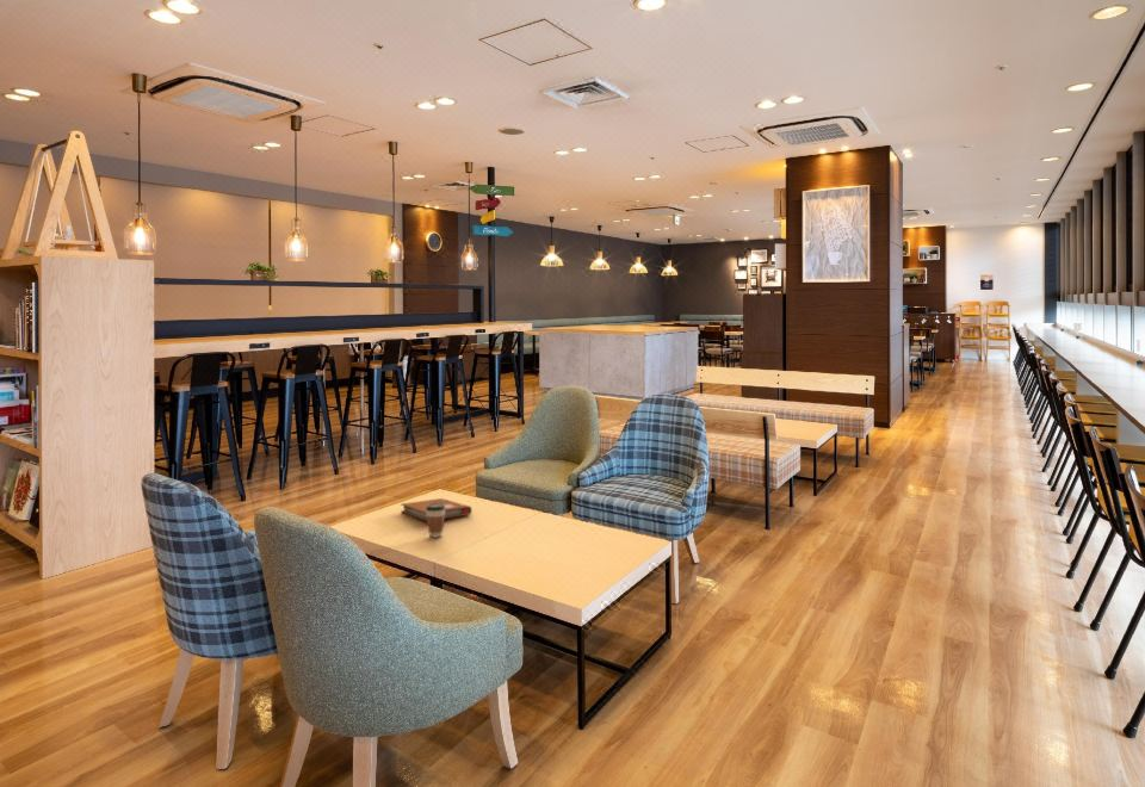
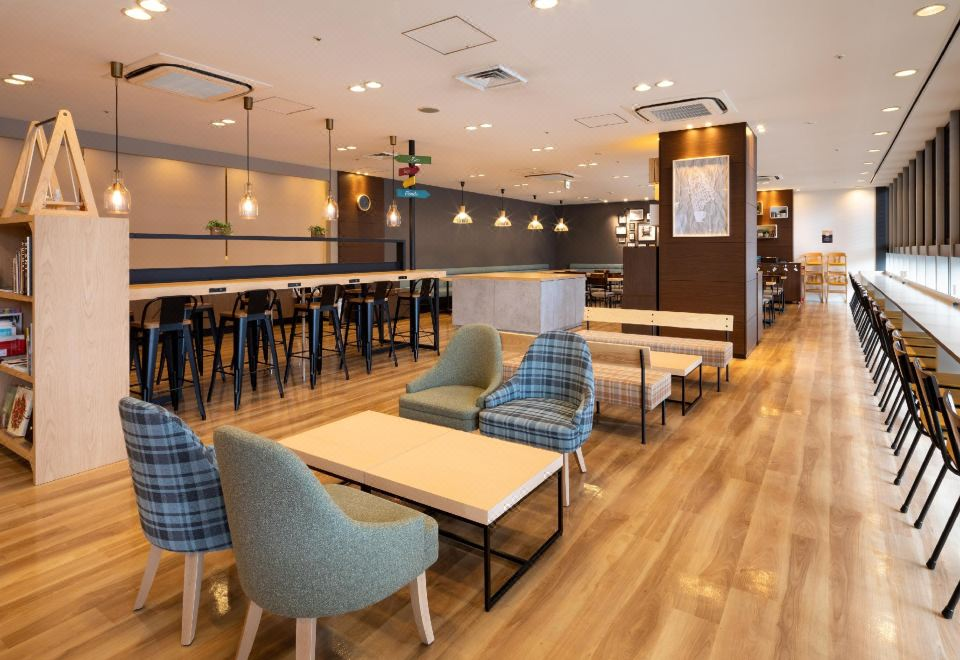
- coffee cup [426,503,445,539]
- notebook [400,497,472,522]
